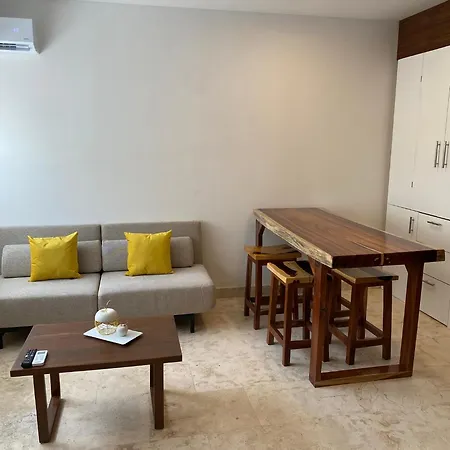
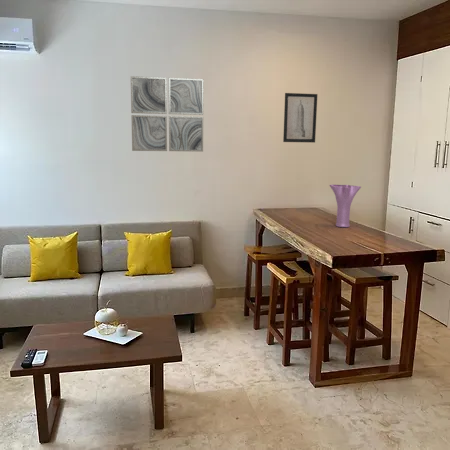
+ wall art [130,75,205,153]
+ wall art [282,92,318,144]
+ vase [328,184,362,228]
